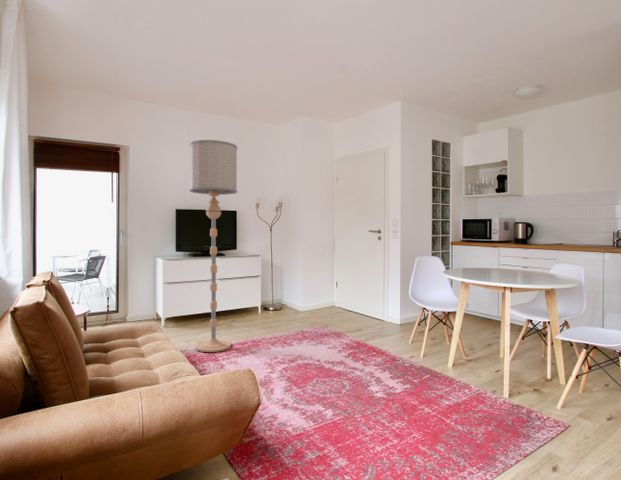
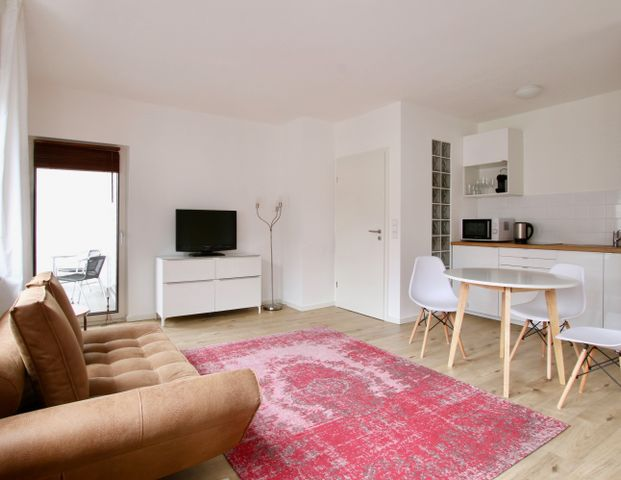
- floor lamp [188,139,238,353]
